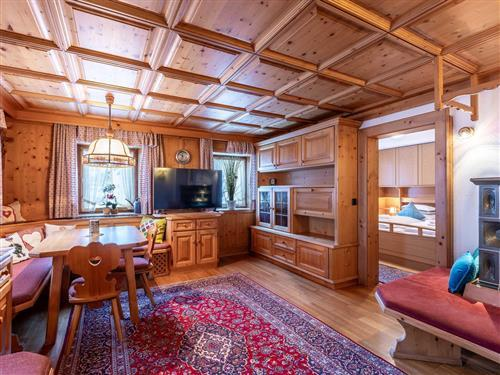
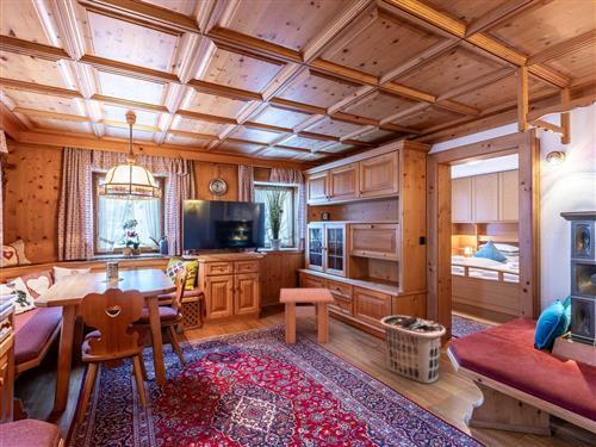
+ clothes hamper [379,315,447,385]
+ coffee table [279,287,335,344]
